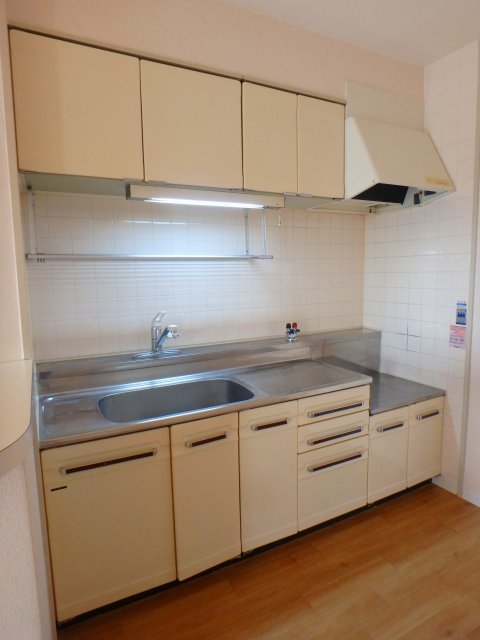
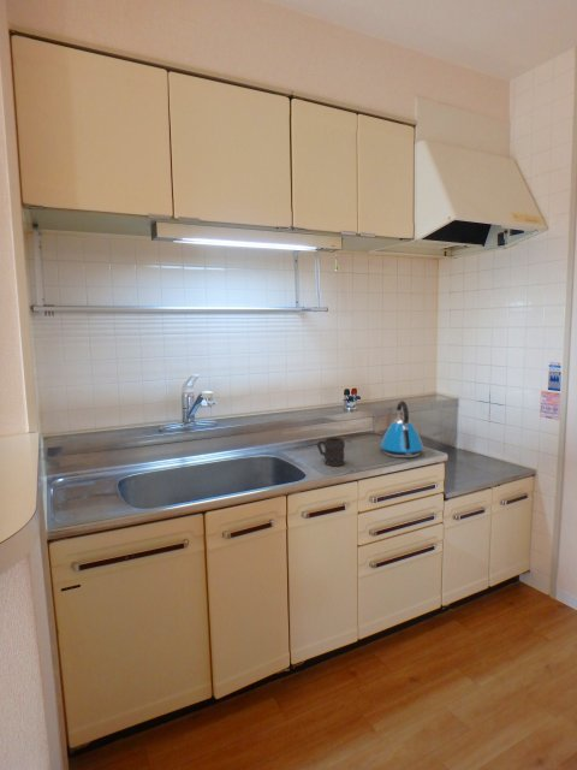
+ kettle [379,399,424,458]
+ mug [316,437,346,467]
